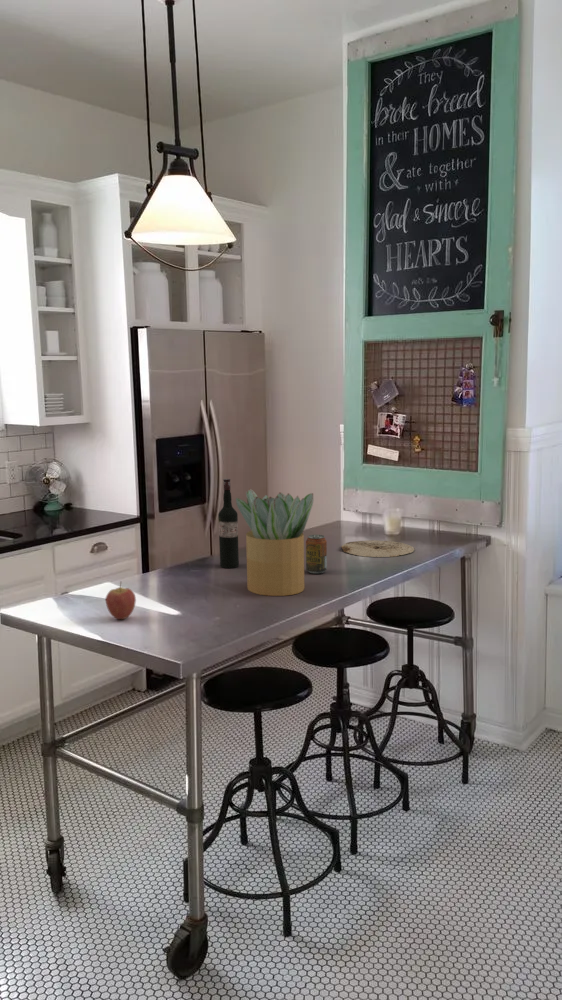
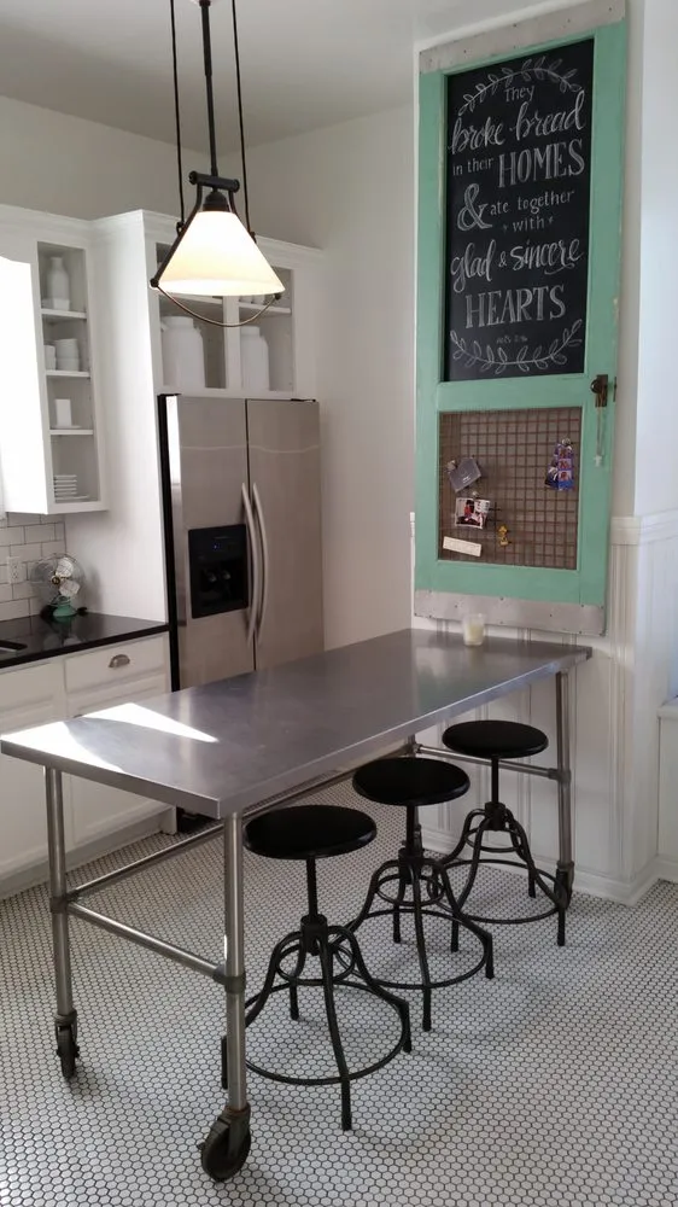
- wine bottle [217,478,240,569]
- fruit [105,580,137,620]
- beverage can [305,534,328,575]
- potted plant [235,488,314,597]
- plate [340,539,415,558]
